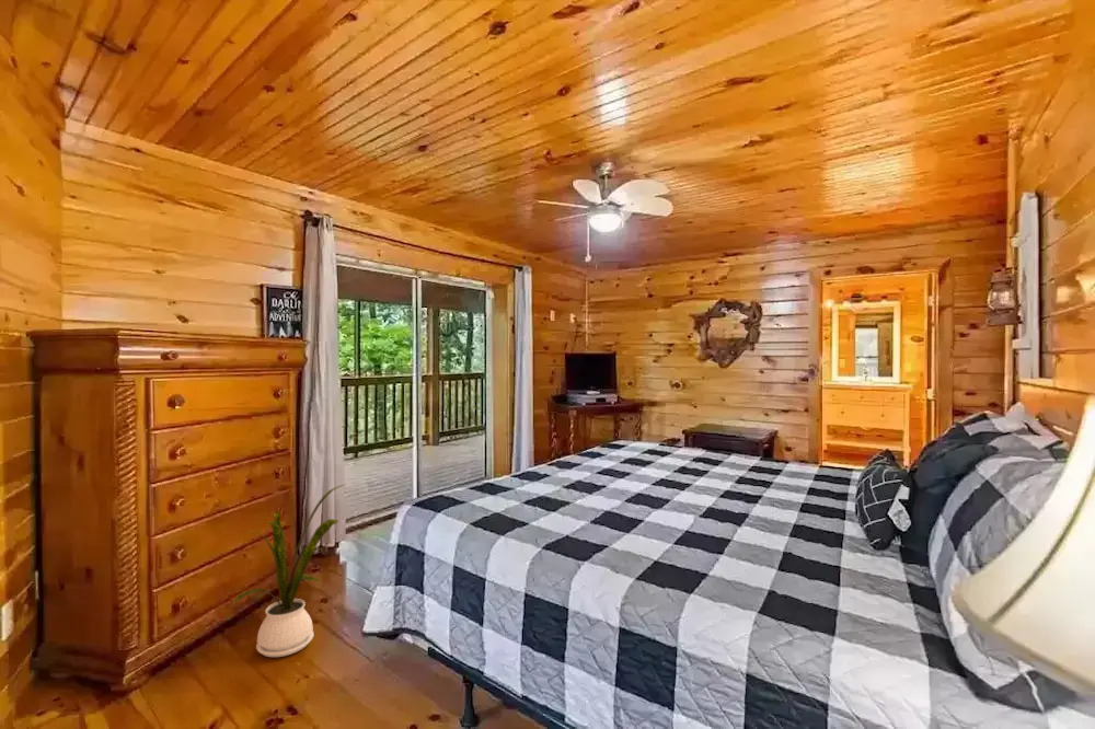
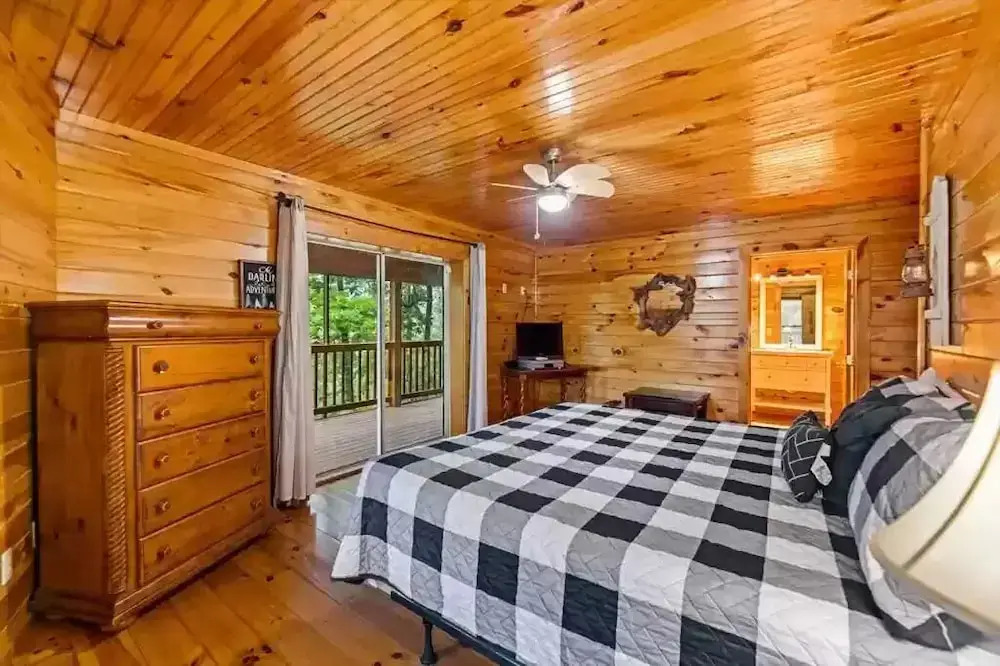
- house plant [231,483,347,658]
